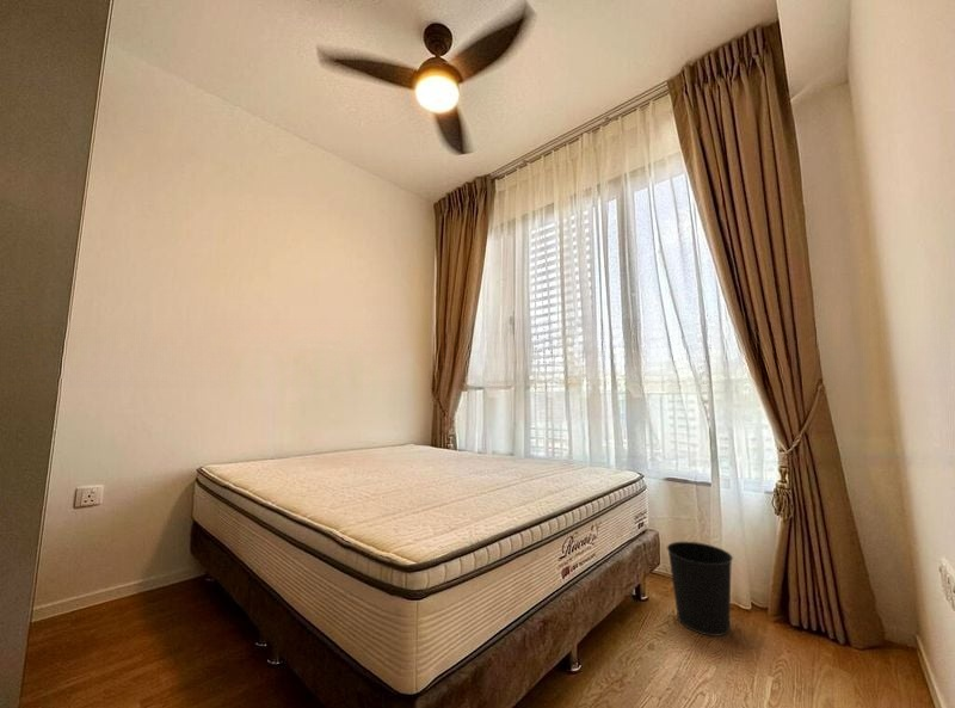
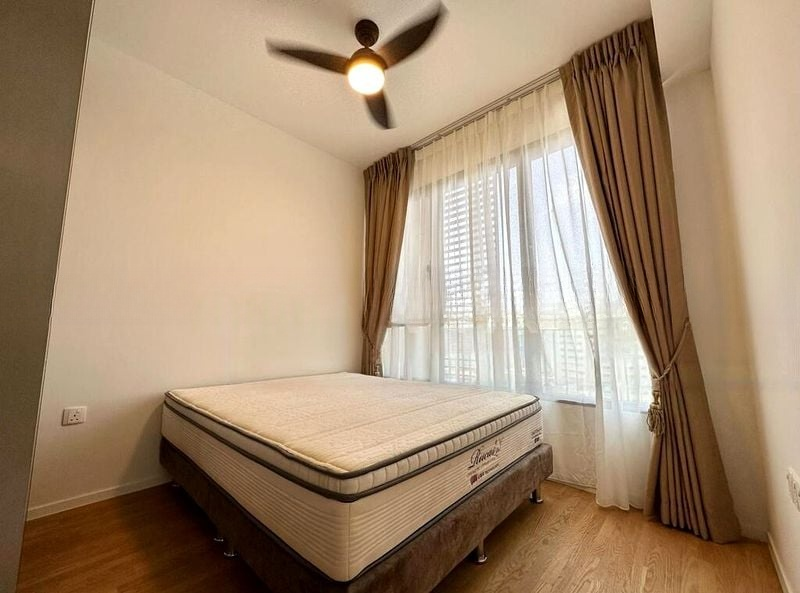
- wastebasket [666,541,734,638]
